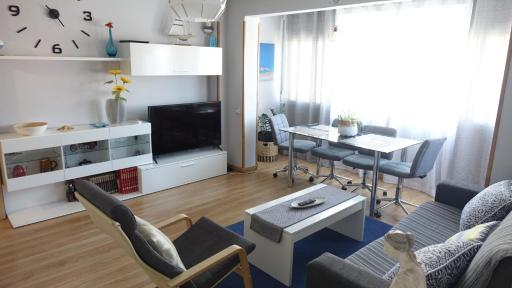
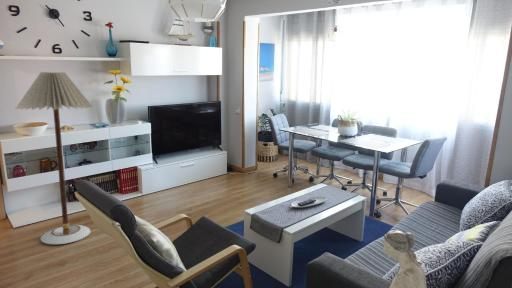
+ floor lamp [15,71,94,245]
